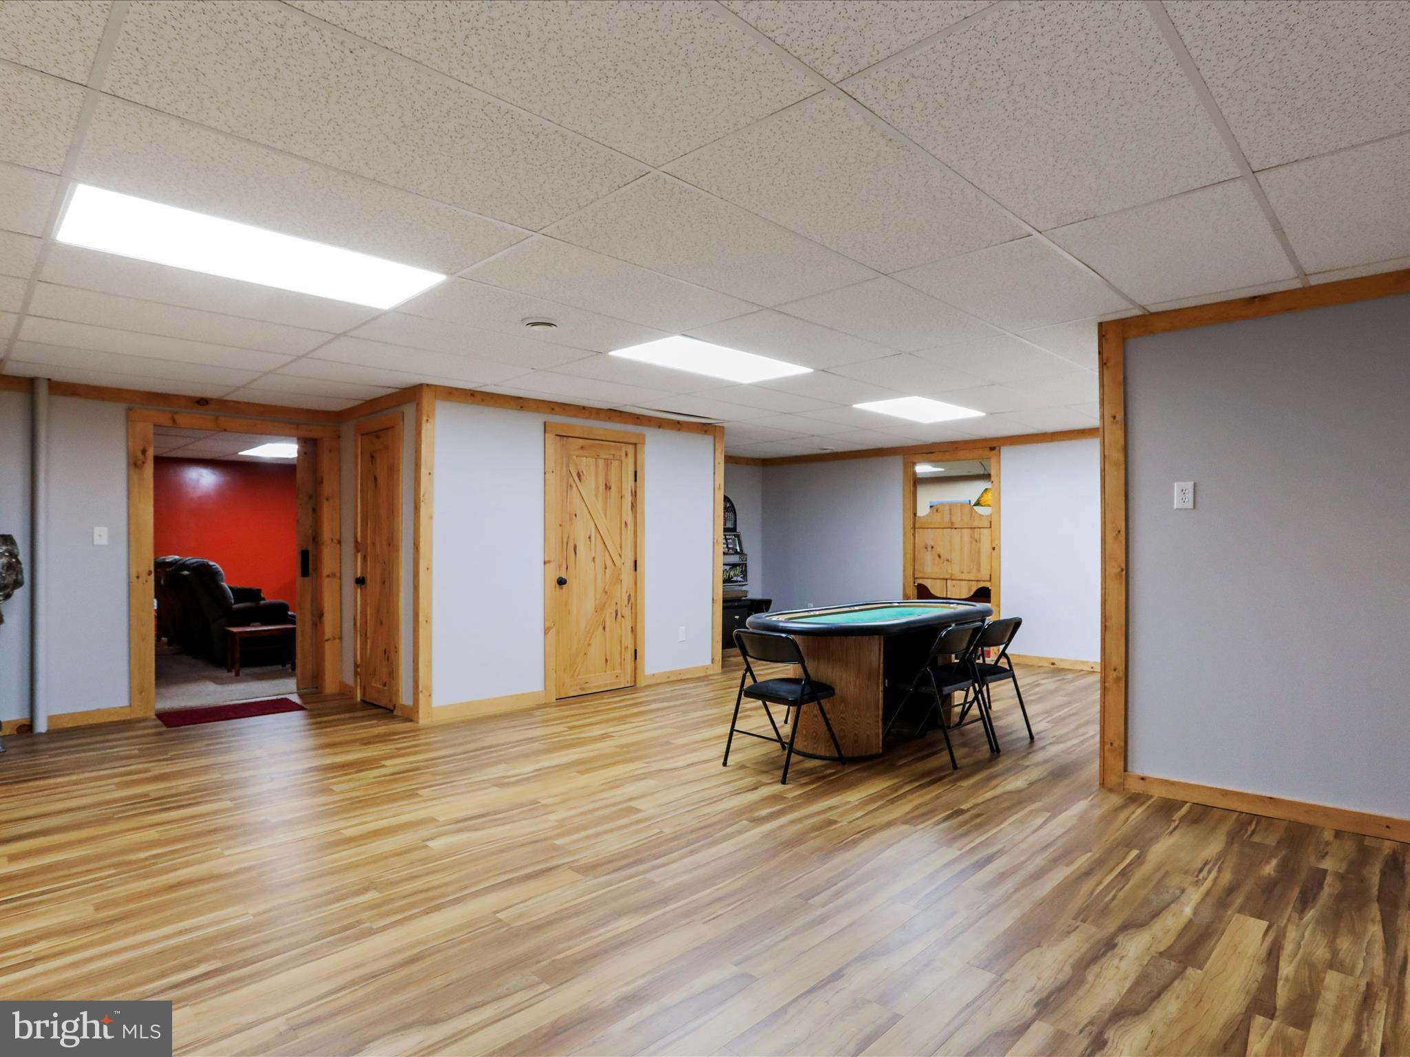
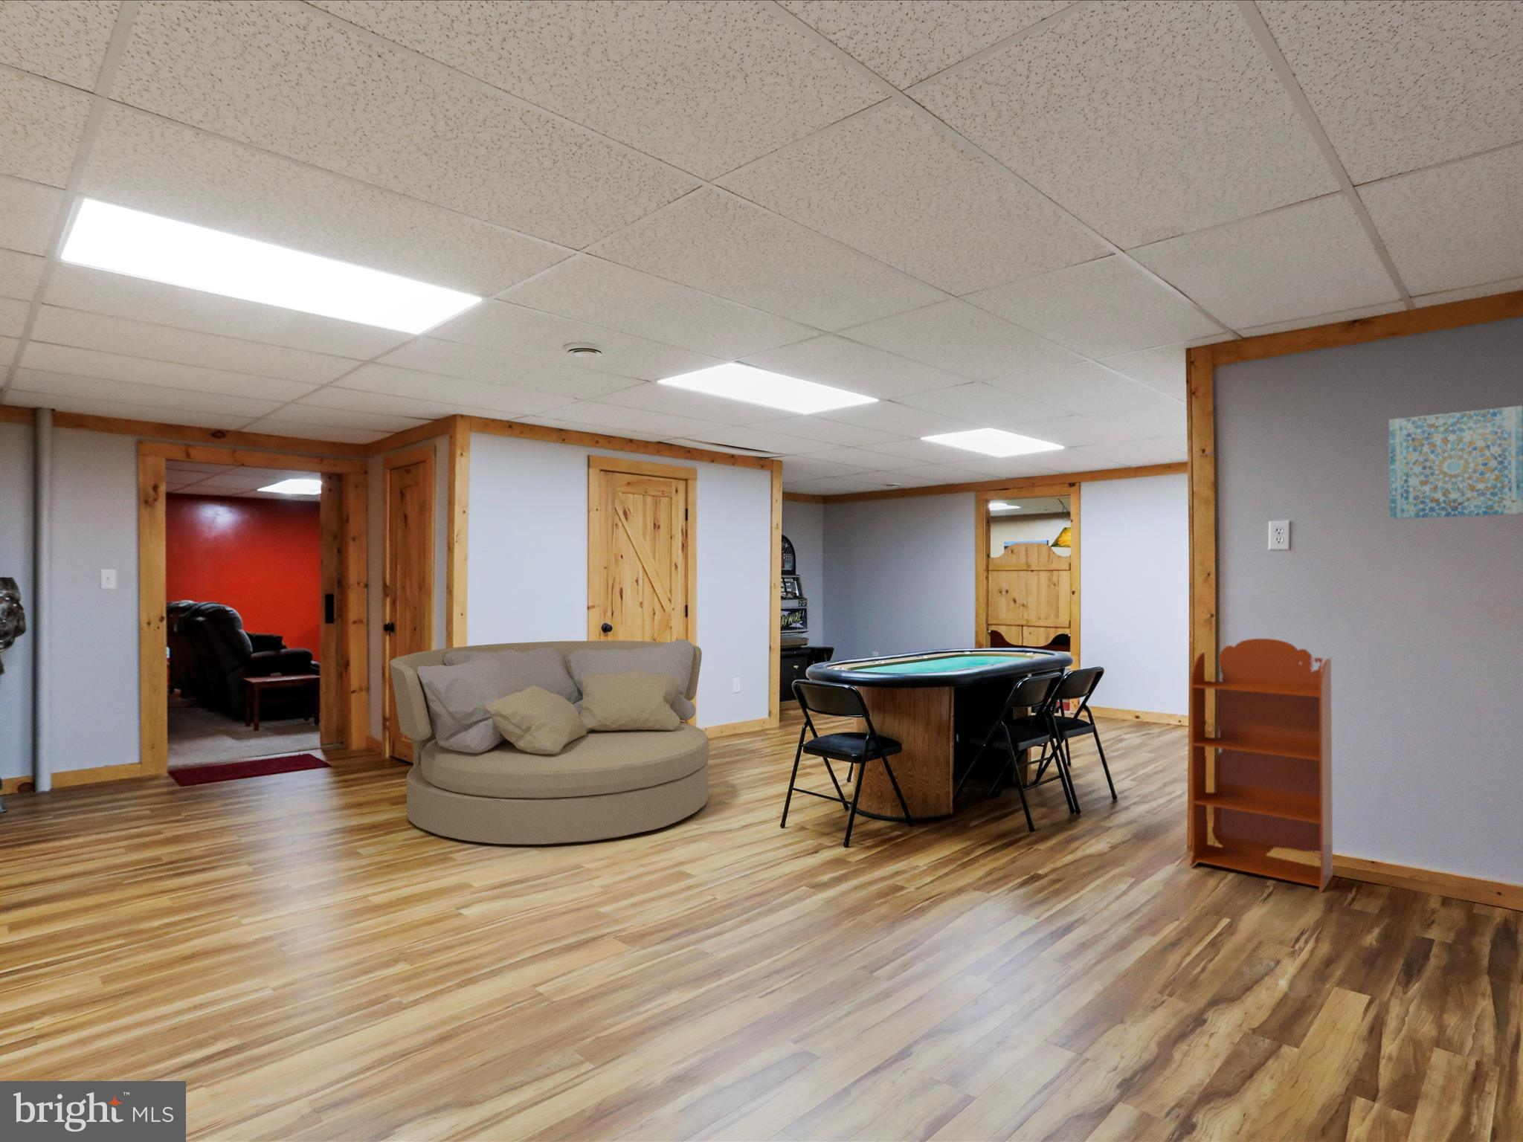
+ sofa [389,638,710,847]
+ bookcase [1190,638,1334,894]
+ wall art [1389,405,1523,519]
